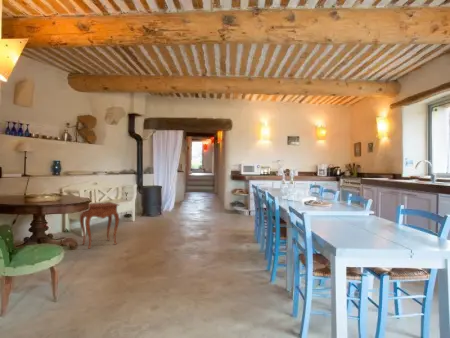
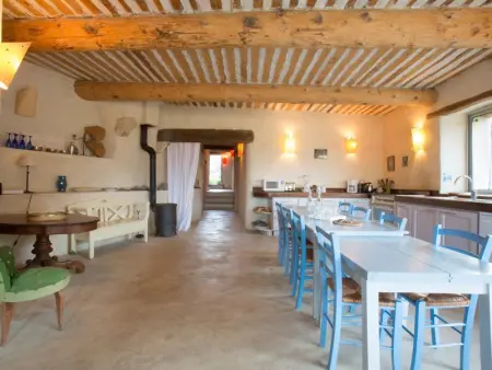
- side table [79,201,120,250]
